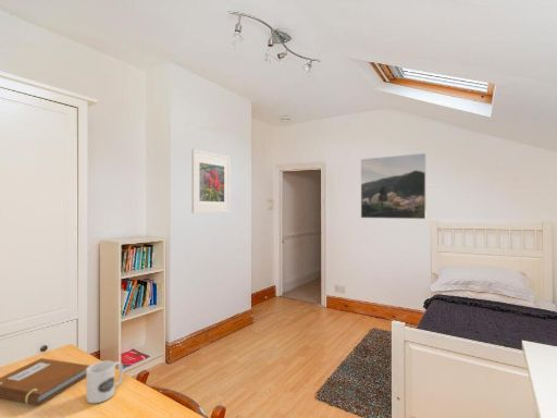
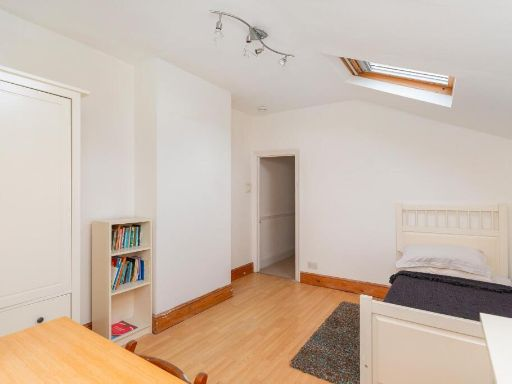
- mug [86,359,124,404]
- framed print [360,152,426,220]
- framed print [190,148,231,214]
- notebook [0,357,90,406]
